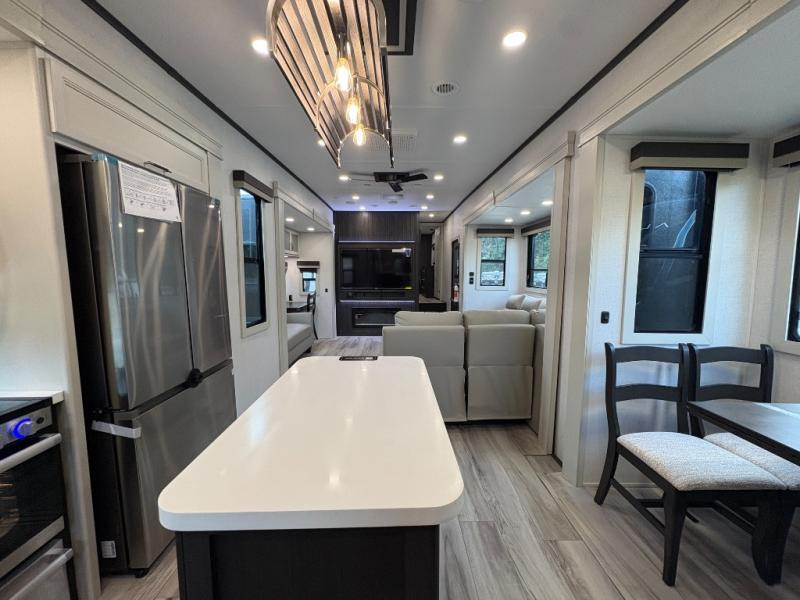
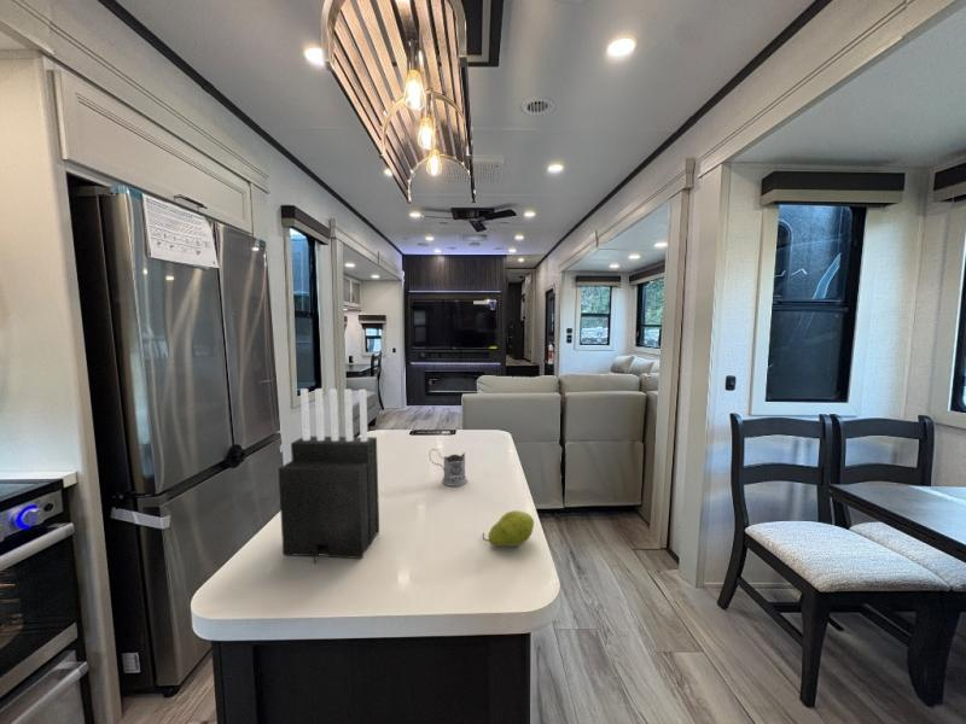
+ tea glass holder [429,448,469,487]
+ knife block [278,387,380,565]
+ fruit [482,509,535,548]
